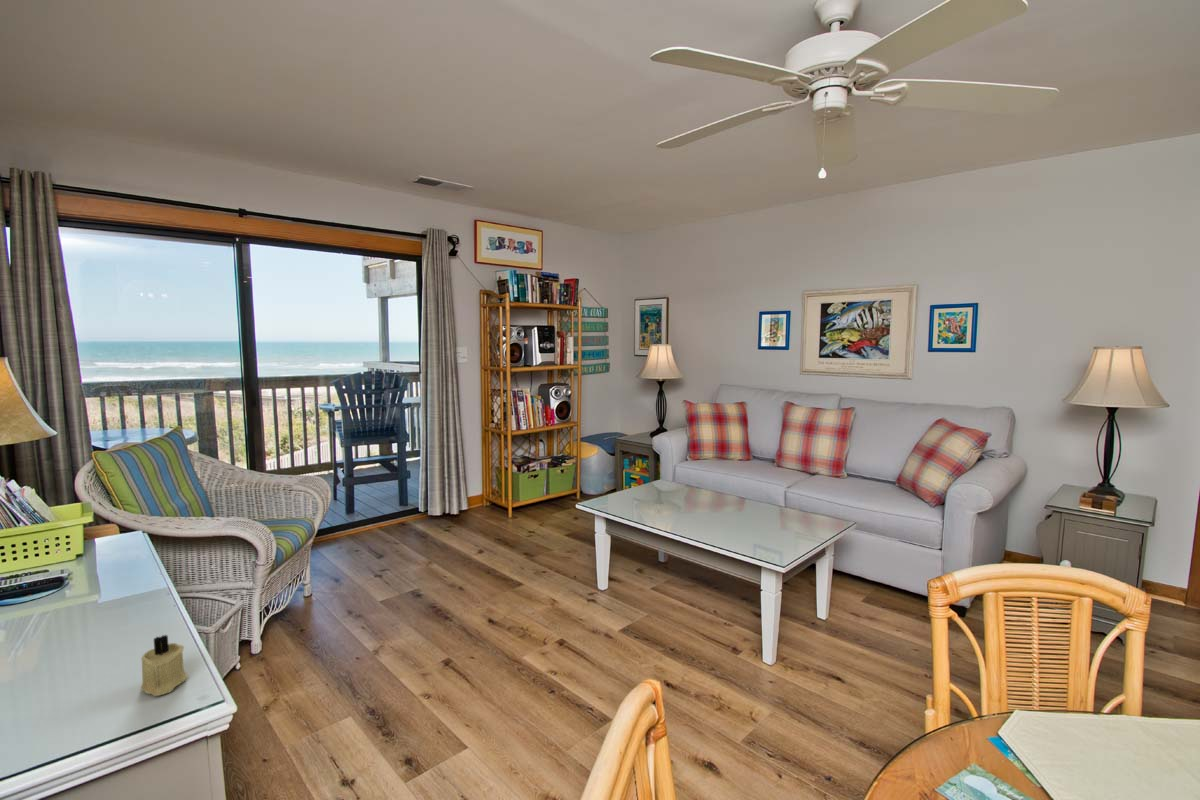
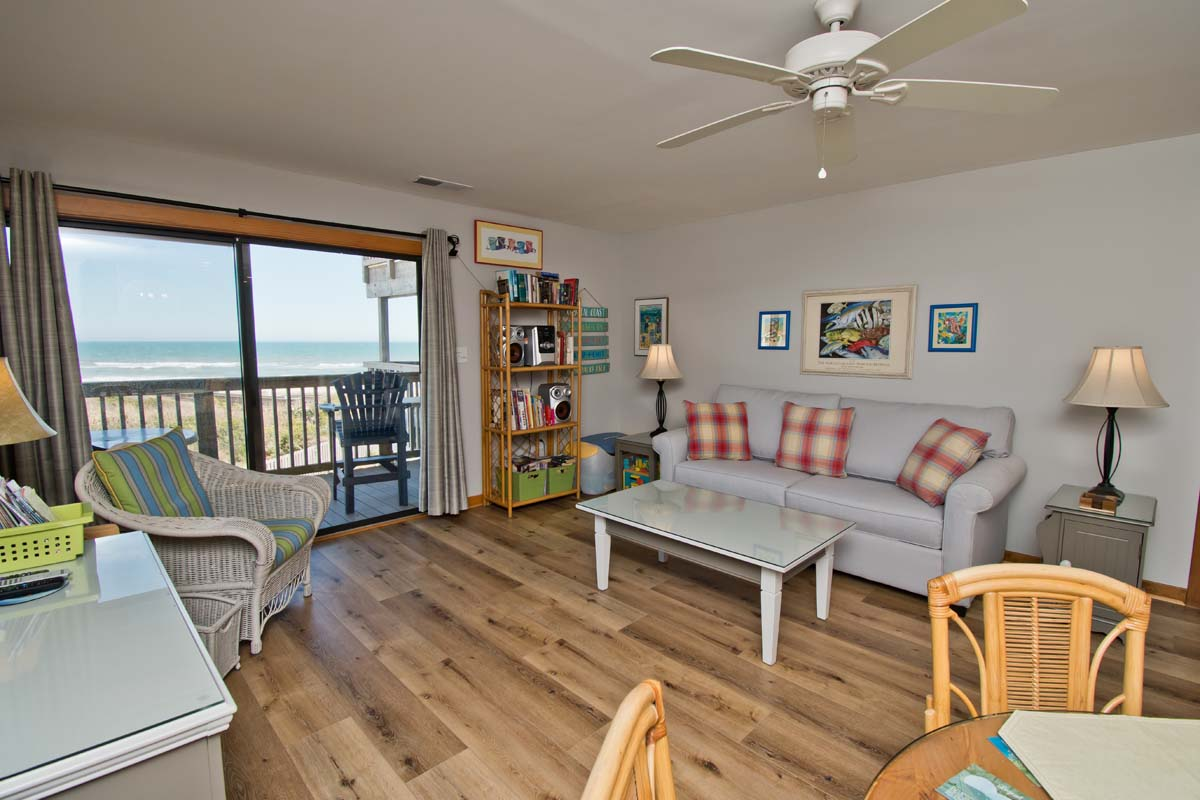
- candle [139,634,188,697]
